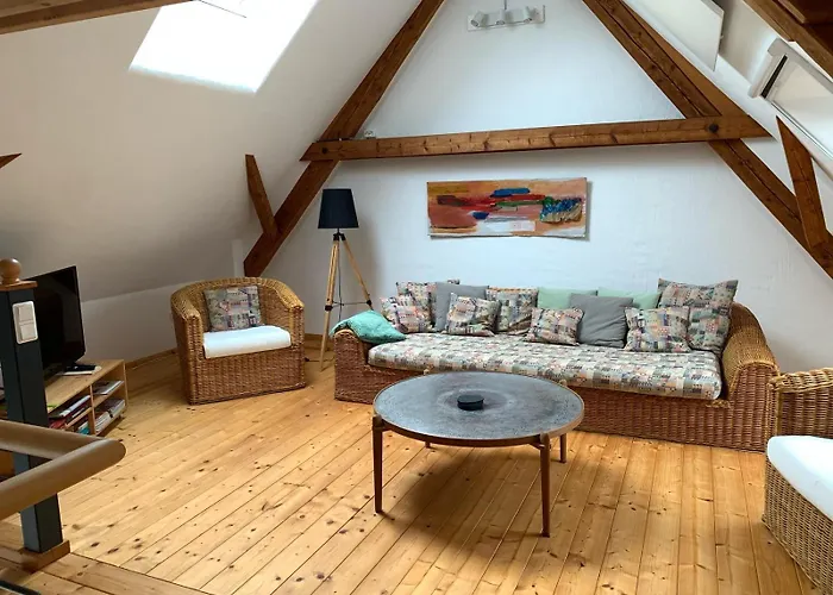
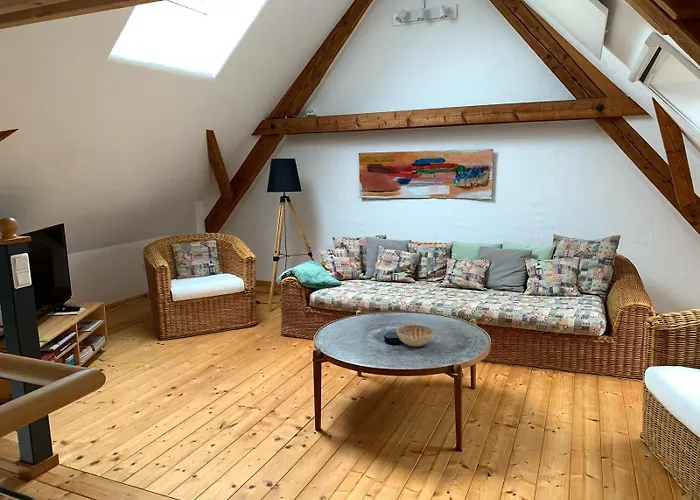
+ decorative bowl [395,323,435,348]
